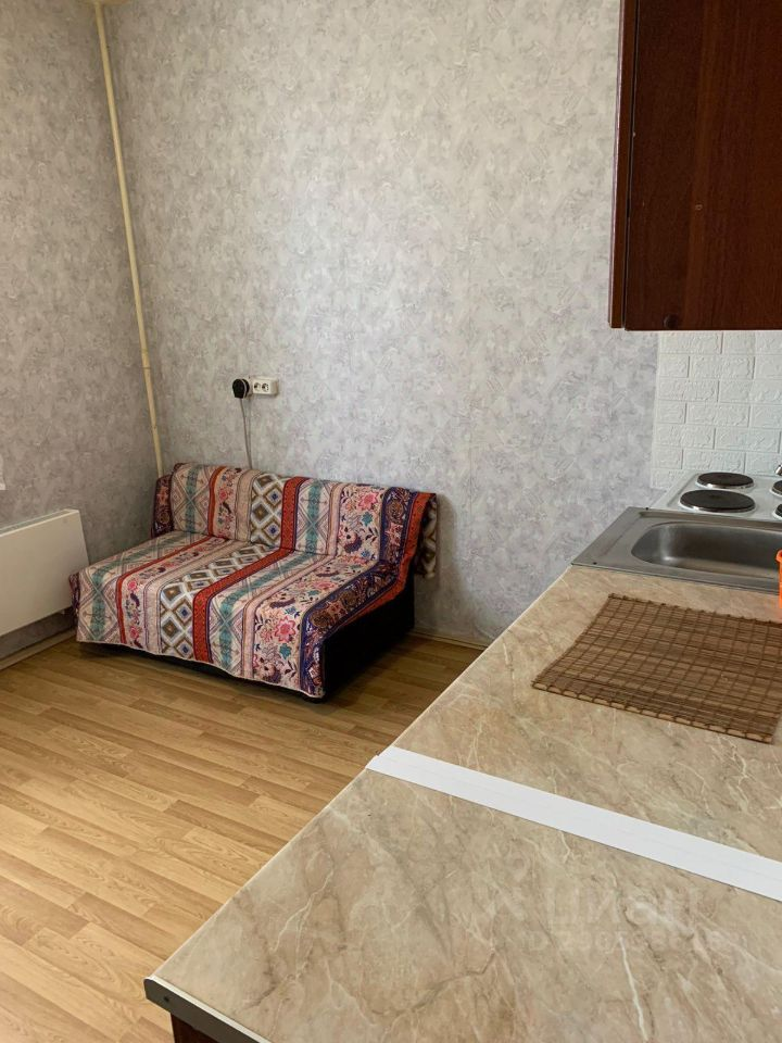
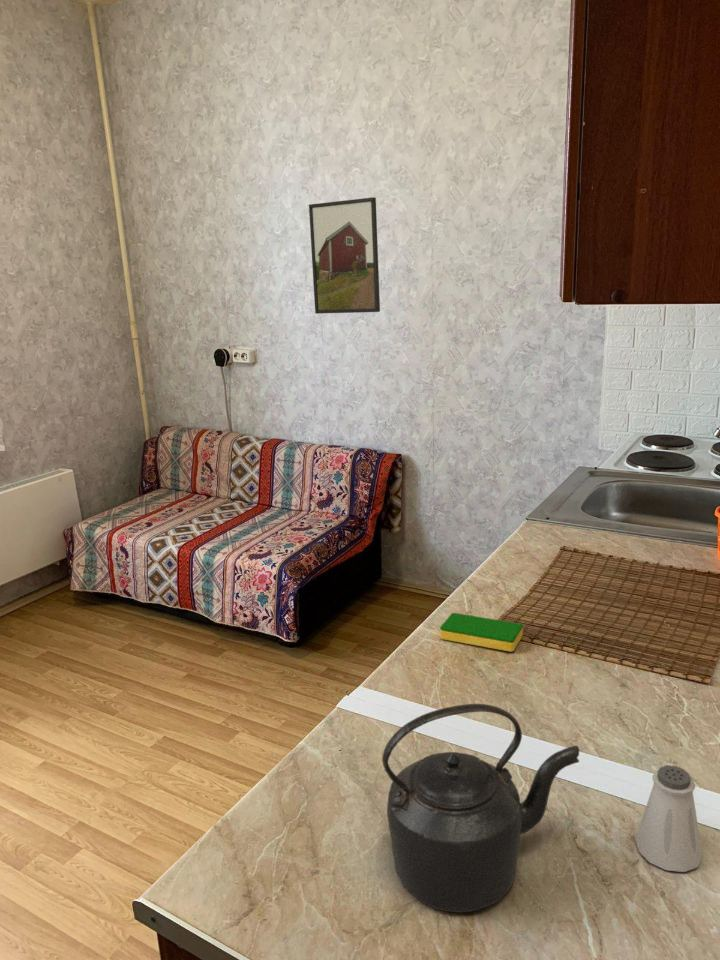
+ dish sponge [439,612,524,653]
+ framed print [308,196,381,315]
+ kettle [381,703,580,913]
+ saltshaker [635,764,704,873]
